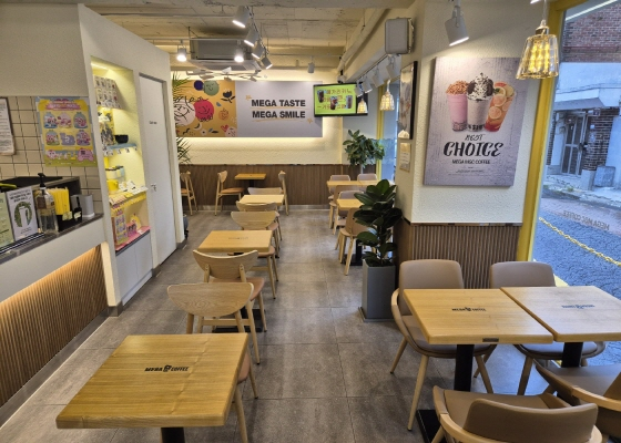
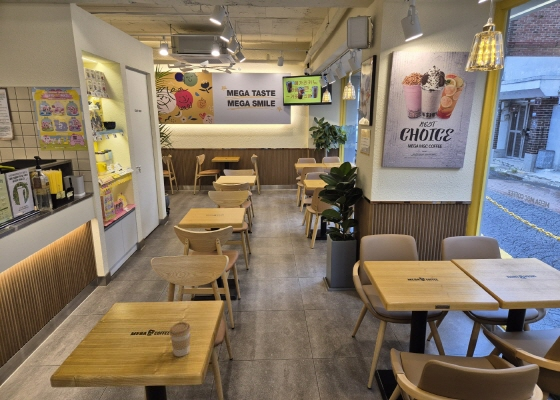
+ coffee cup [168,321,192,357]
